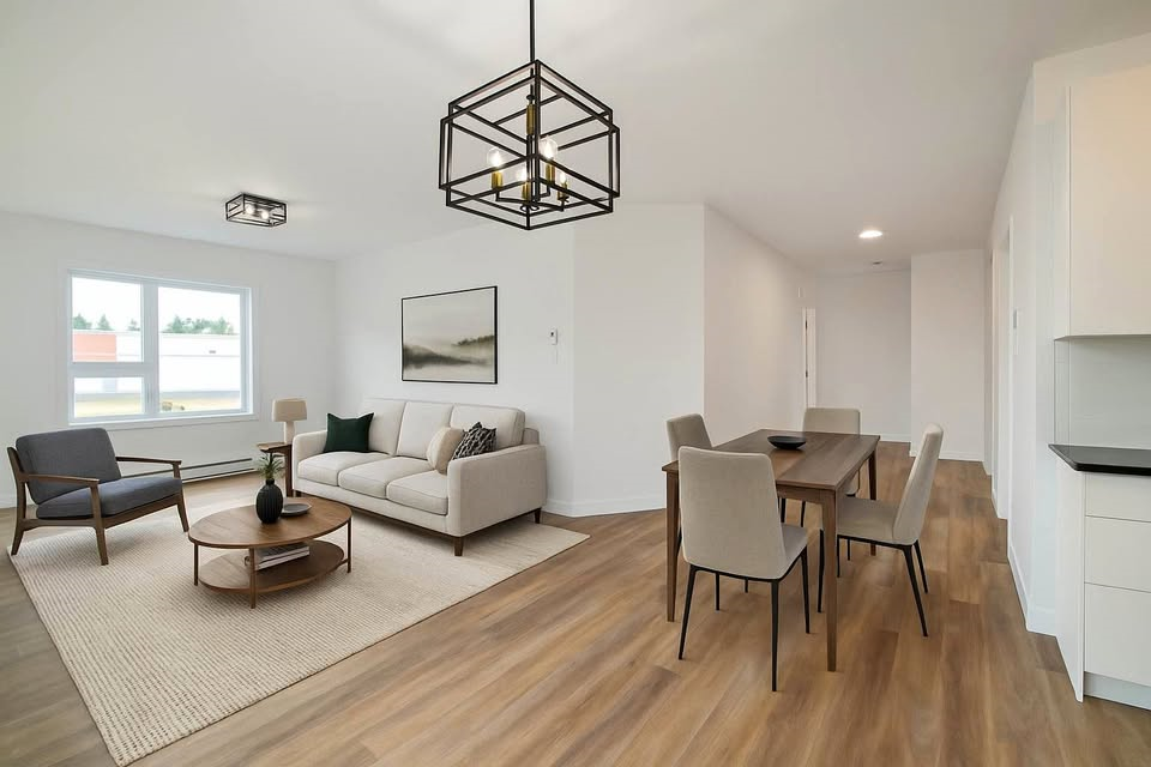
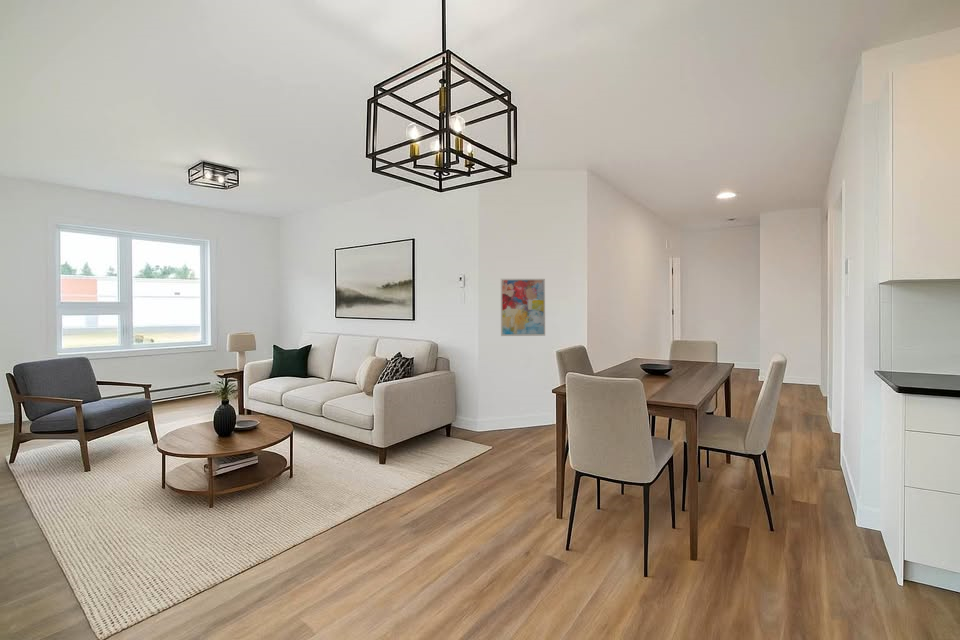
+ wall art [500,278,546,337]
